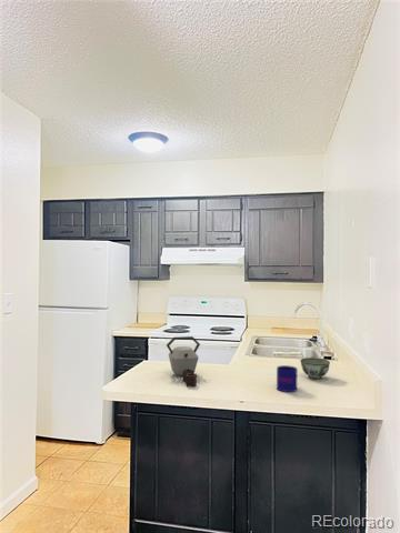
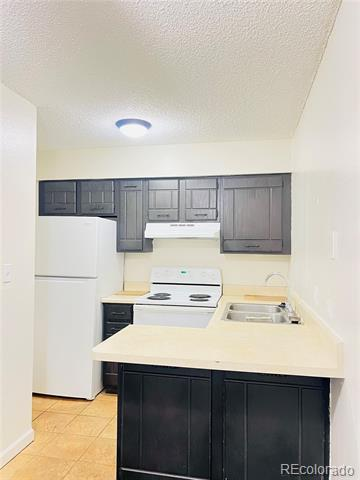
- bowl [299,356,331,380]
- mug [276,364,299,393]
- kettle [166,335,201,388]
